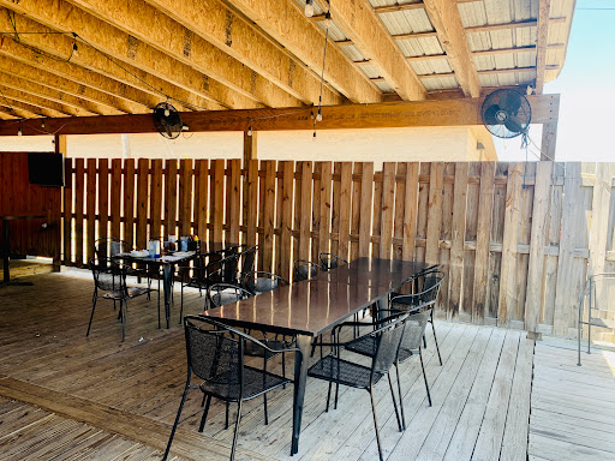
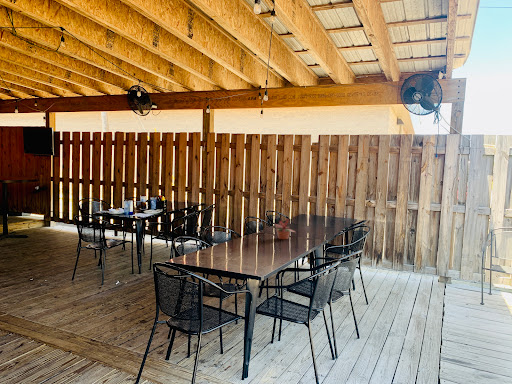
+ potted plant [272,217,296,240]
